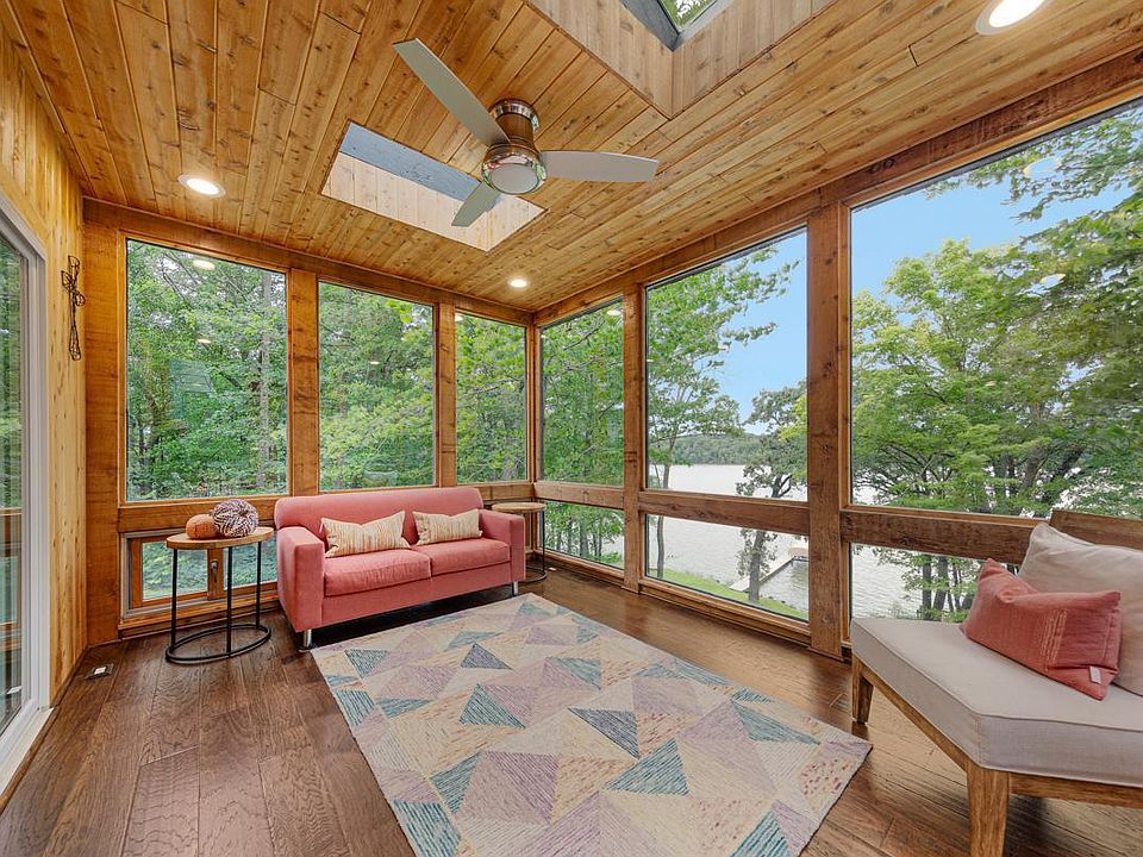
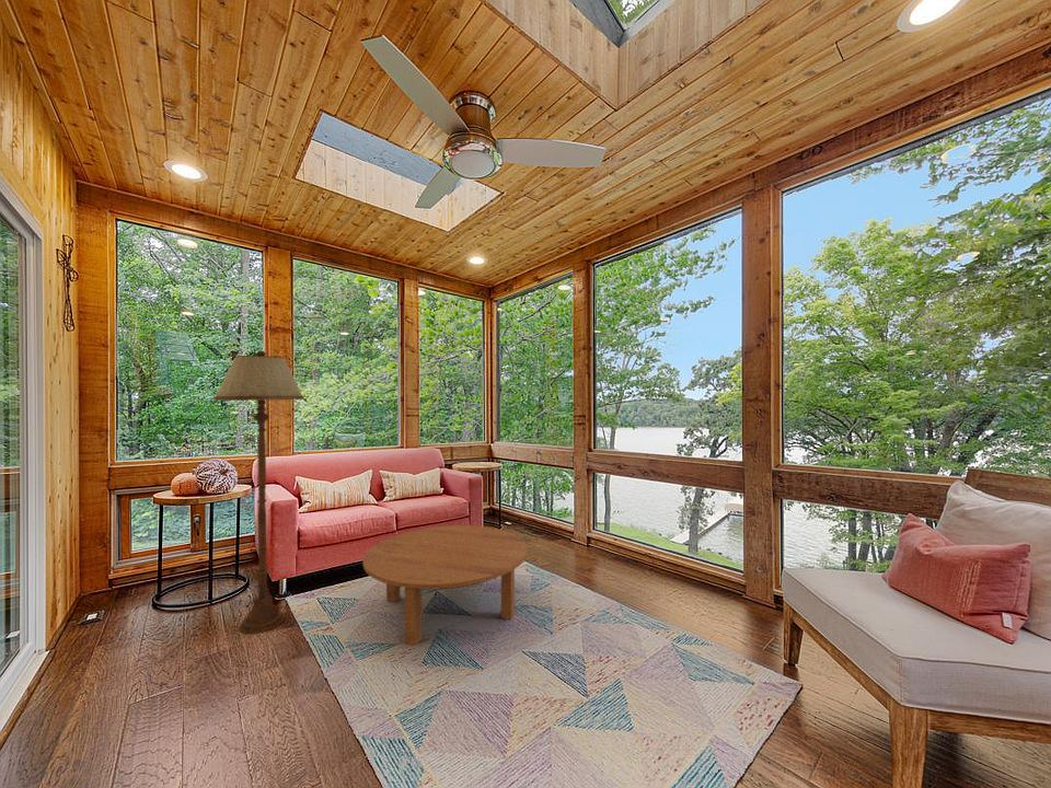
+ coffee table [362,524,529,646]
+ floor lamp [212,350,305,635]
